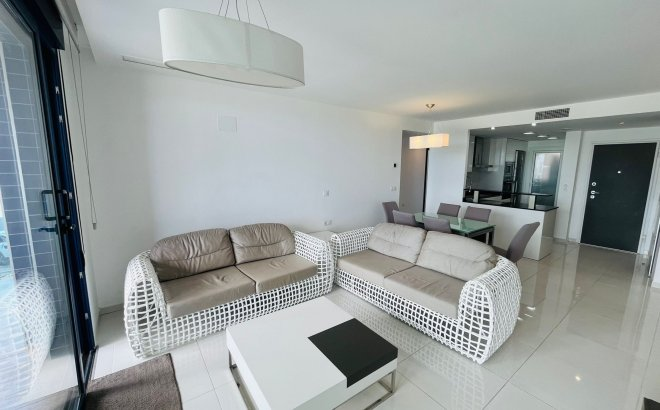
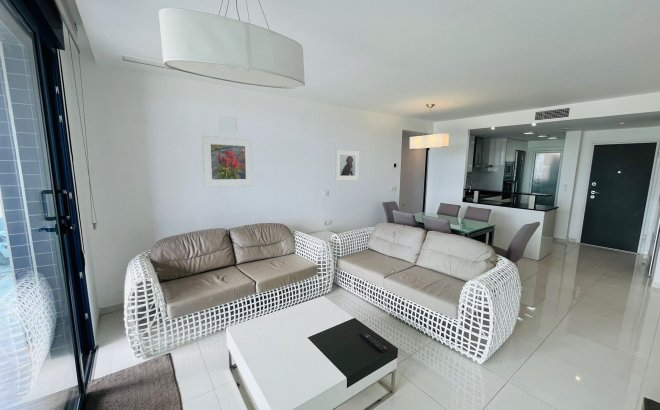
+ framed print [201,135,254,188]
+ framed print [334,148,360,182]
+ remote control [359,330,389,353]
